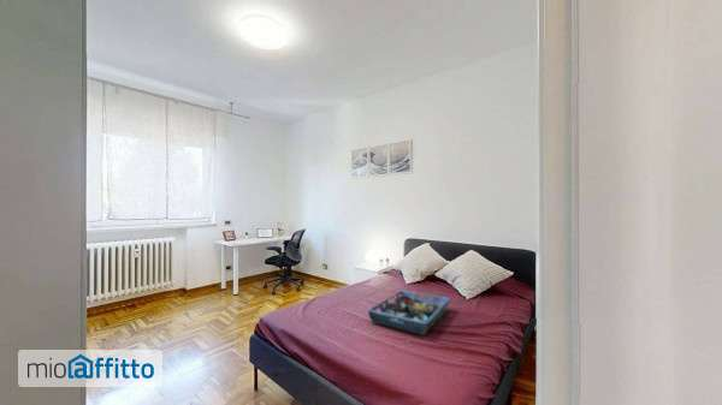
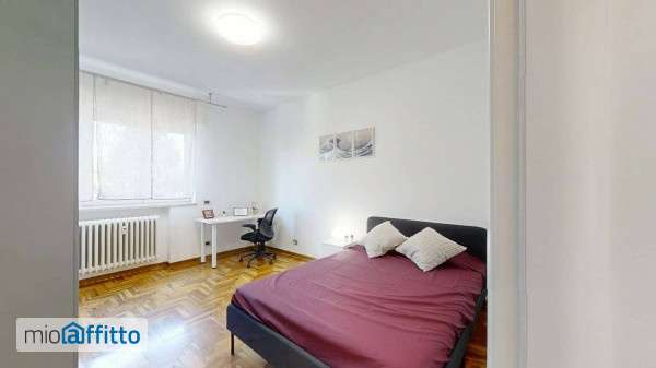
- serving tray [367,290,452,336]
